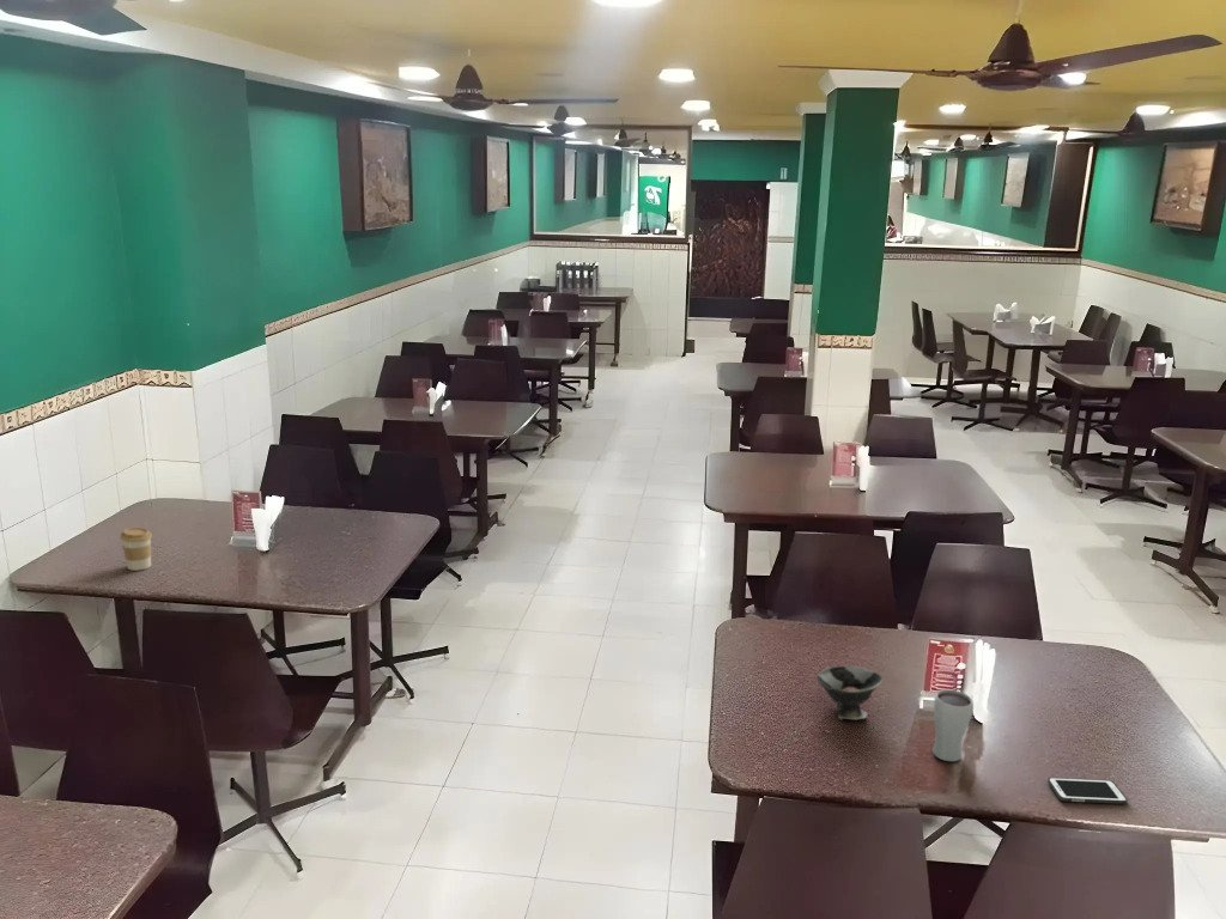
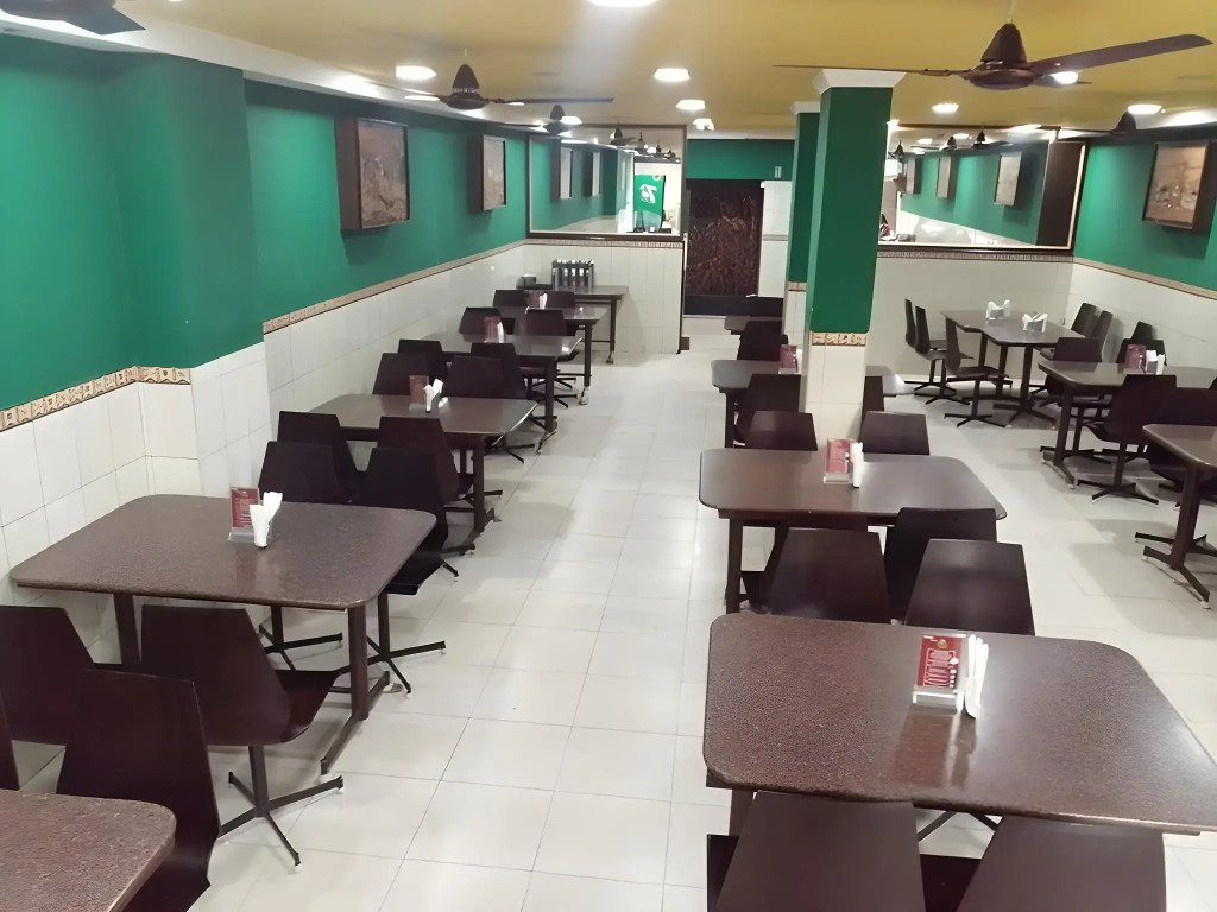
- drinking glass [931,688,975,762]
- coffee cup [120,527,153,572]
- bowl [815,665,884,722]
- cell phone [1046,777,1129,805]
